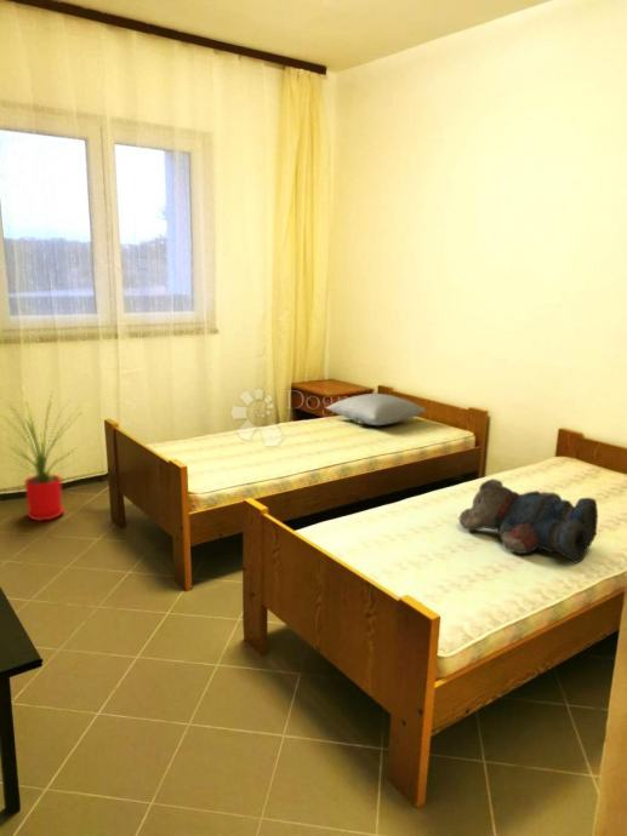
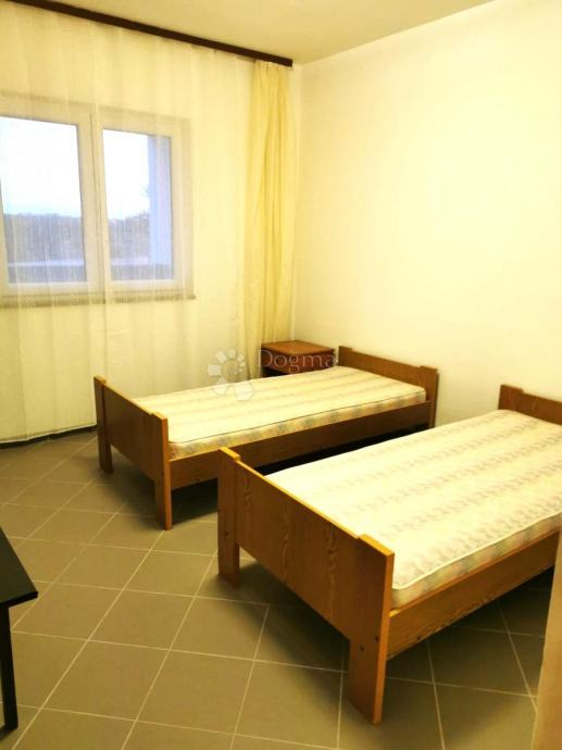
- teddy bear [458,477,599,565]
- house plant [0,391,93,522]
- pillow [325,393,427,426]
